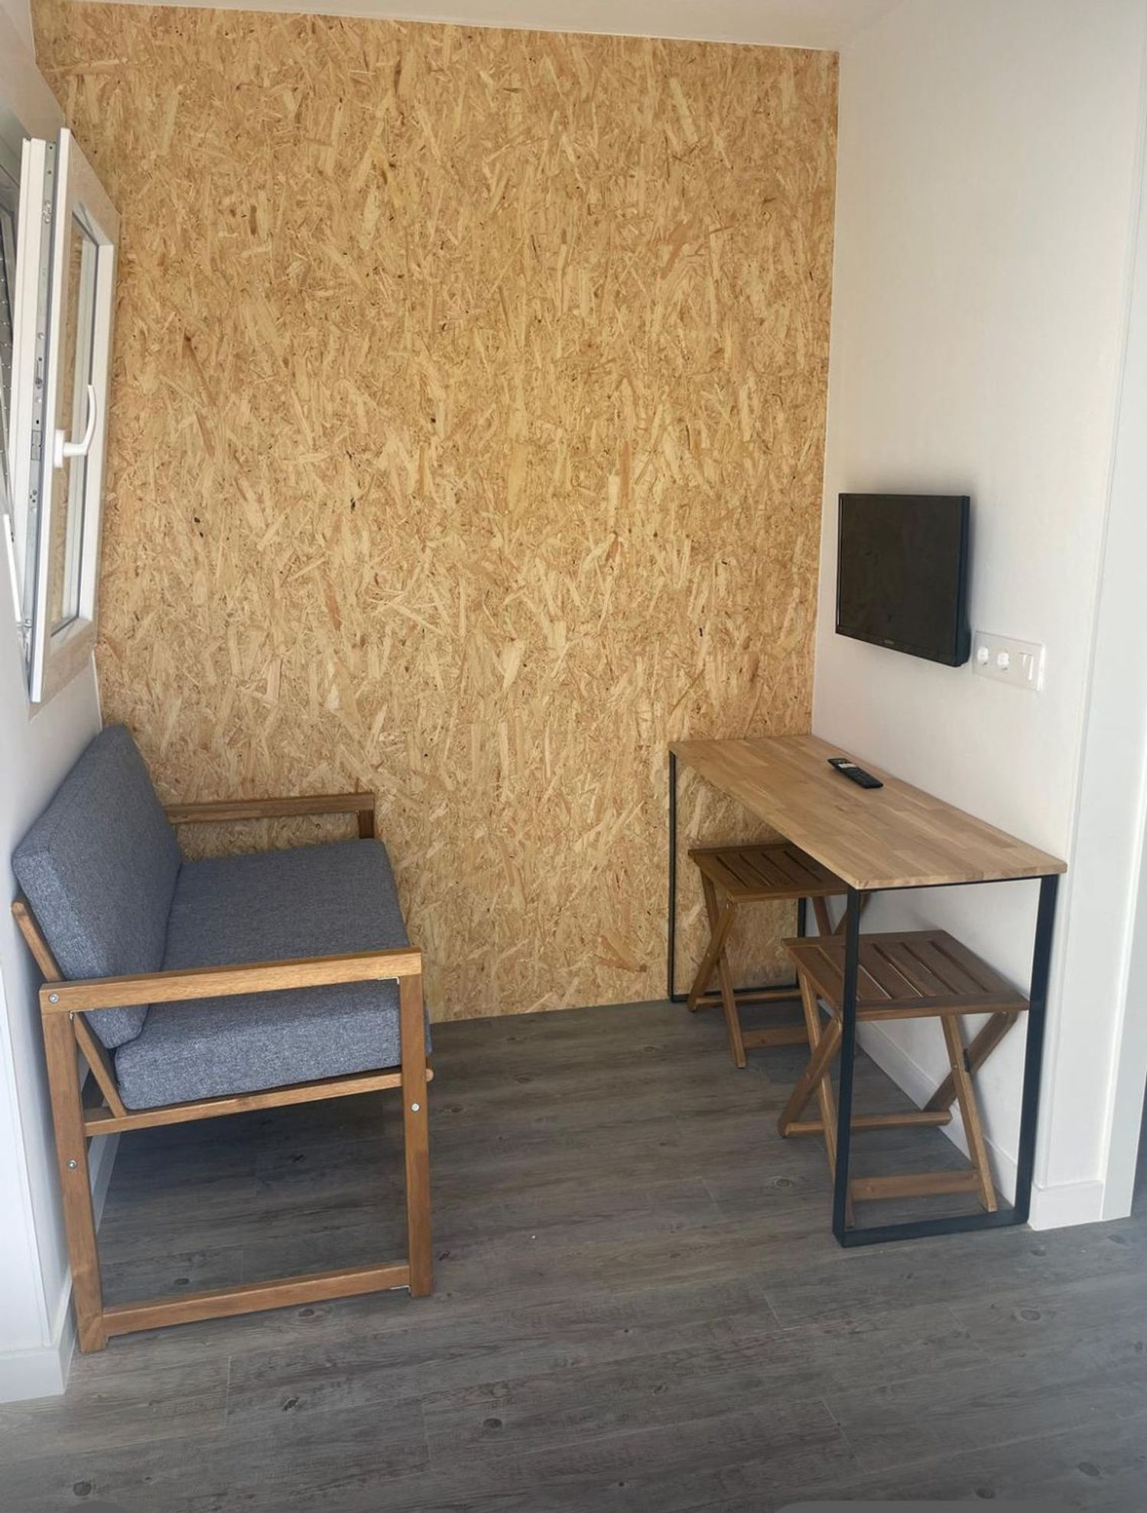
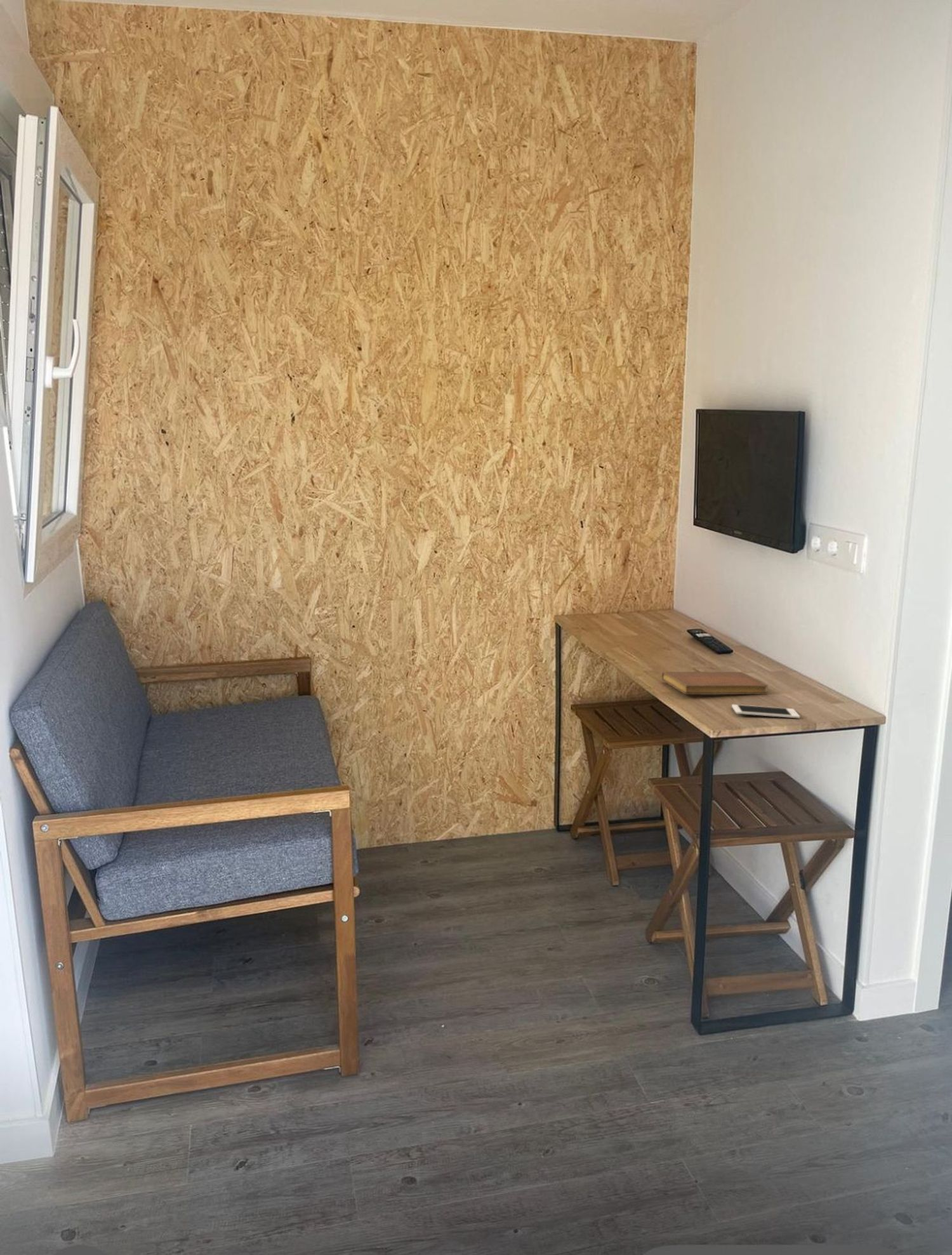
+ notebook [661,671,769,695]
+ cell phone [731,704,800,719]
